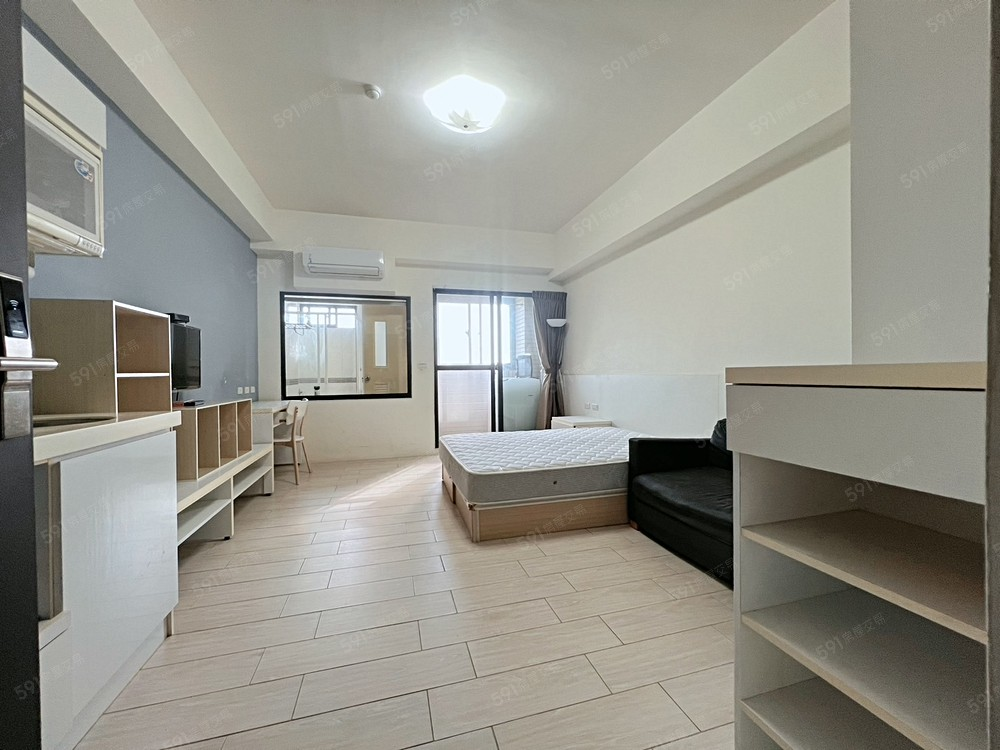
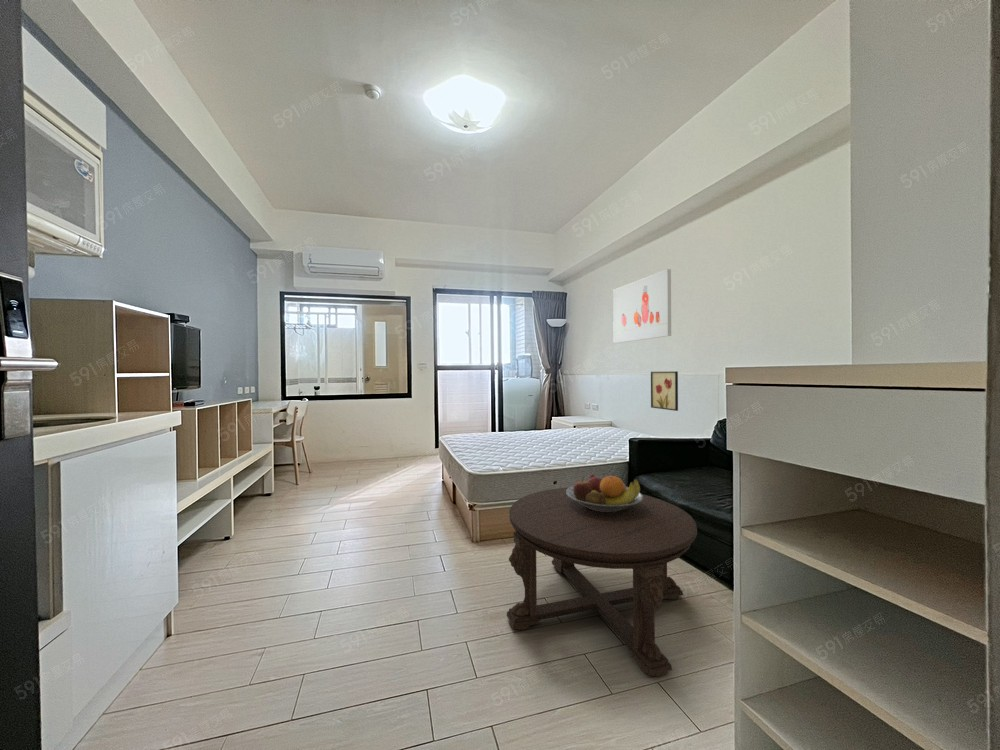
+ wall art [650,370,679,412]
+ coffee table [506,487,698,678]
+ fruit bowl [566,473,643,512]
+ wall art [612,268,672,344]
